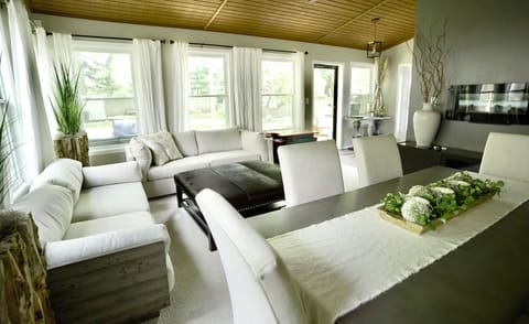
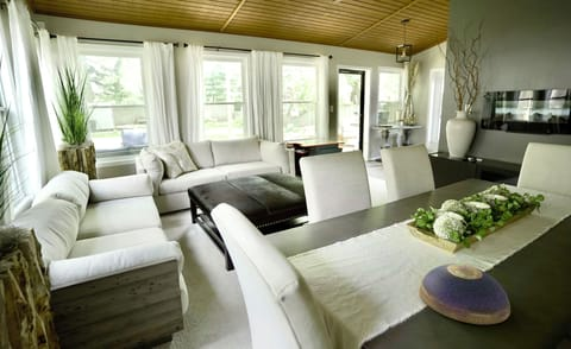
+ decorative bowl [419,262,512,325]
